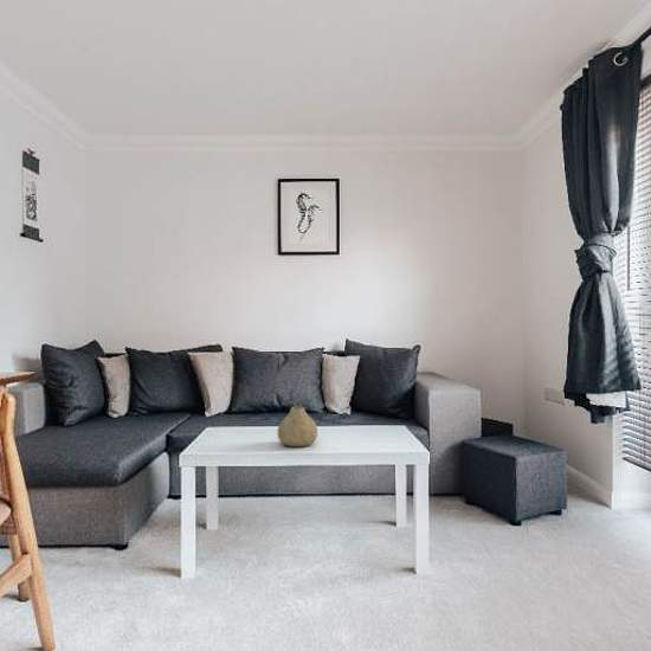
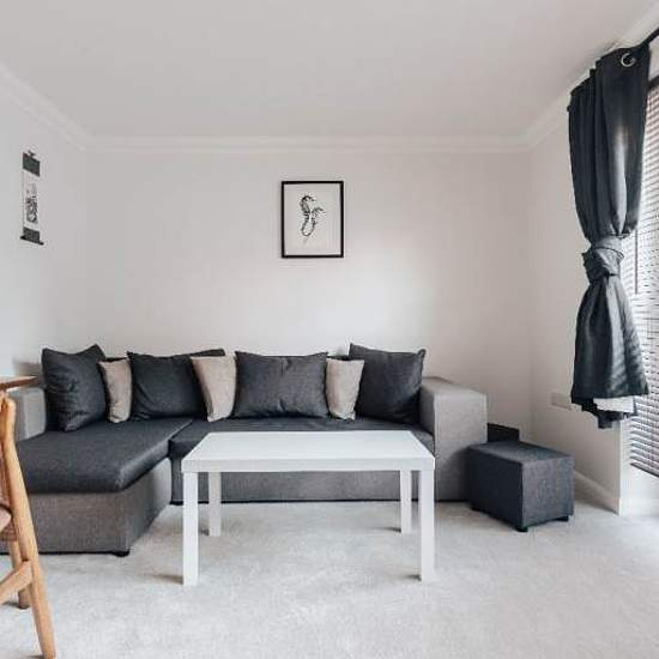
- vase [277,405,318,447]
